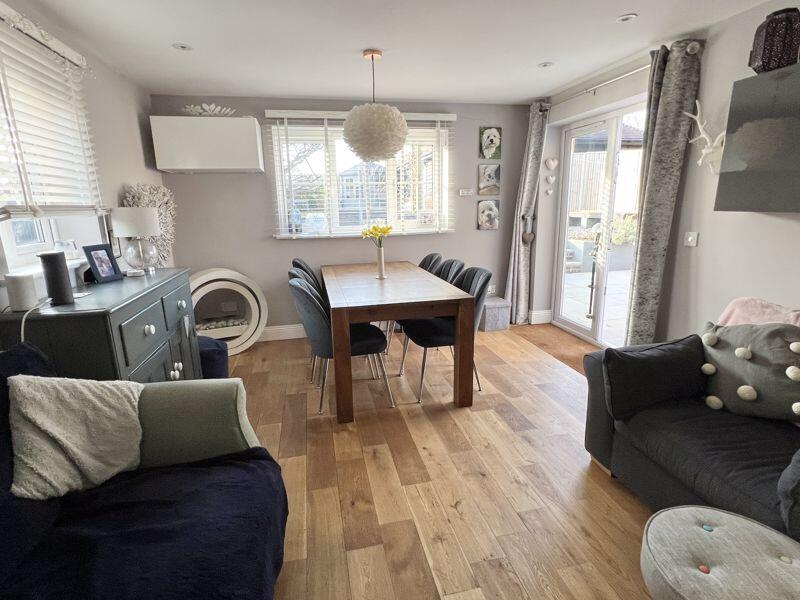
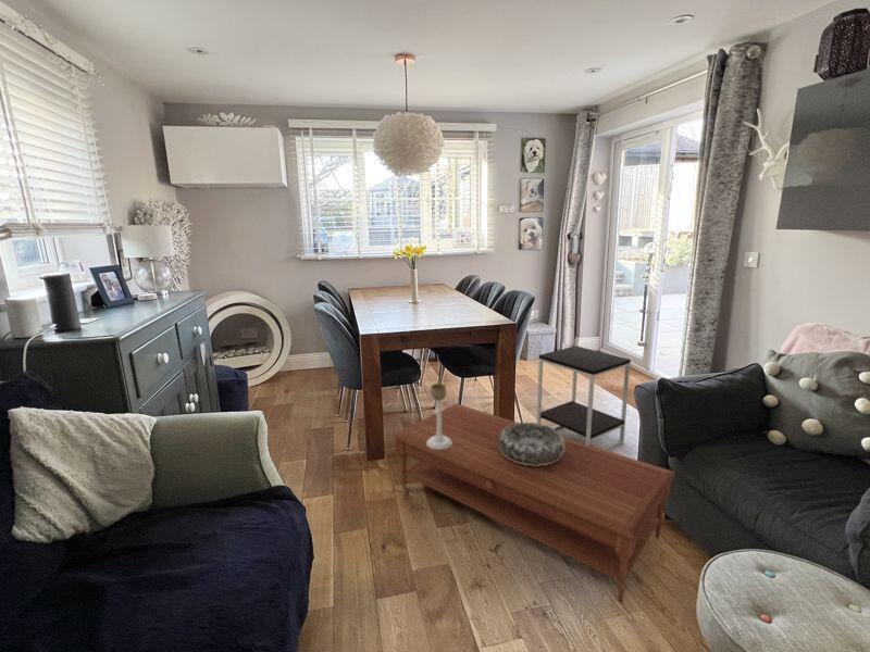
+ side table [536,344,632,451]
+ decorative bowl [498,422,566,466]
+ coffee table [391,403,676,603]
+ candle holder [426,383,452,450]
